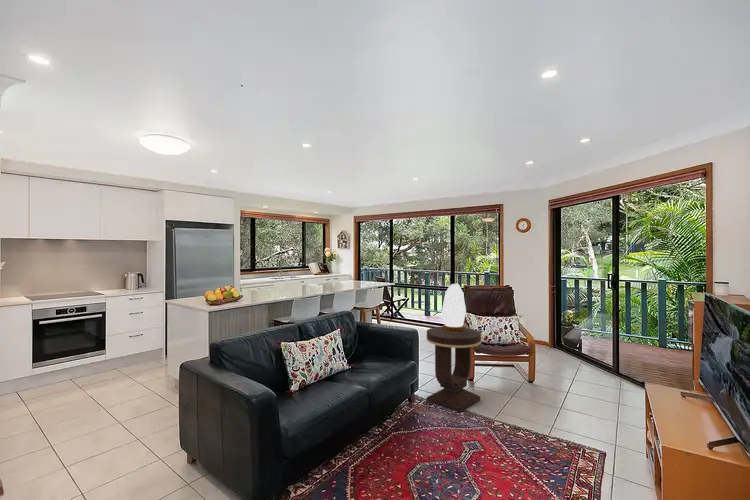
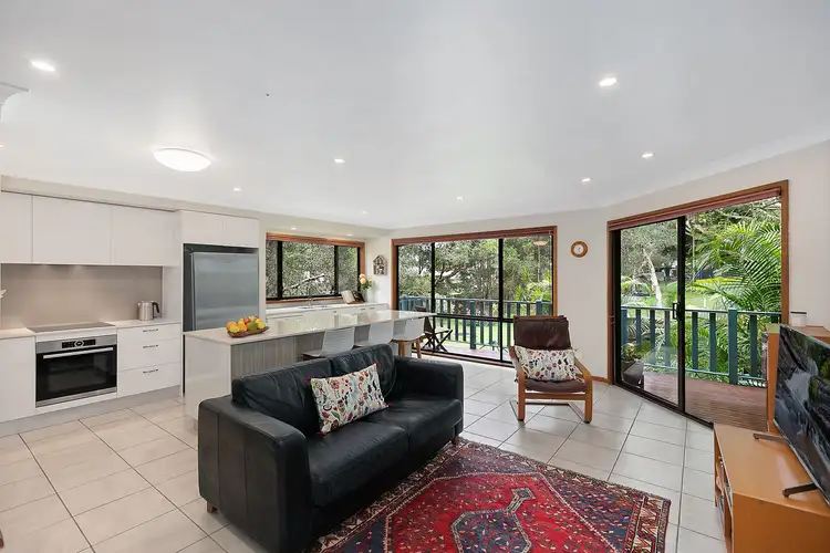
- side table [425,326,482,413]
- table lamp [441,283,467,332]
